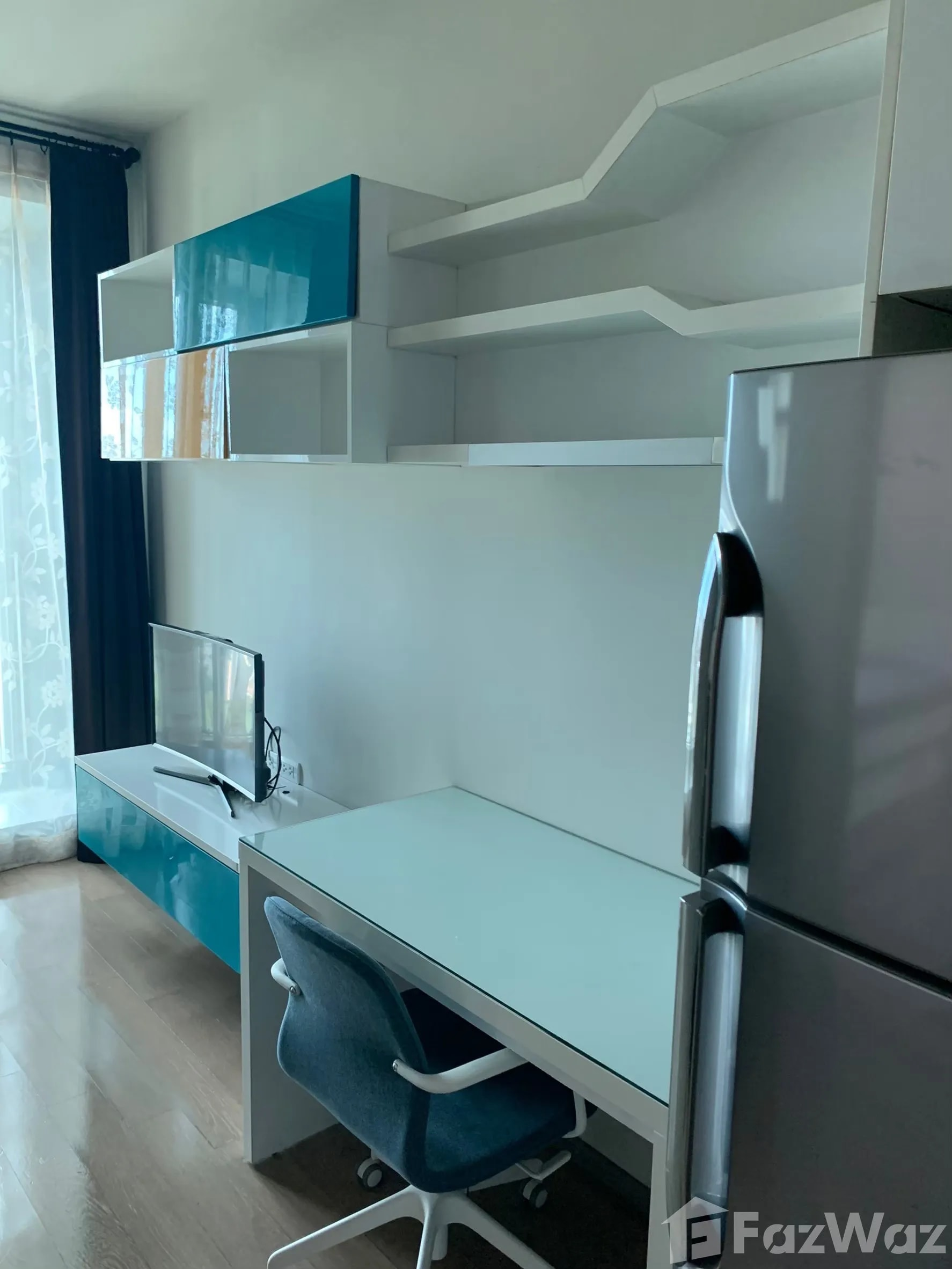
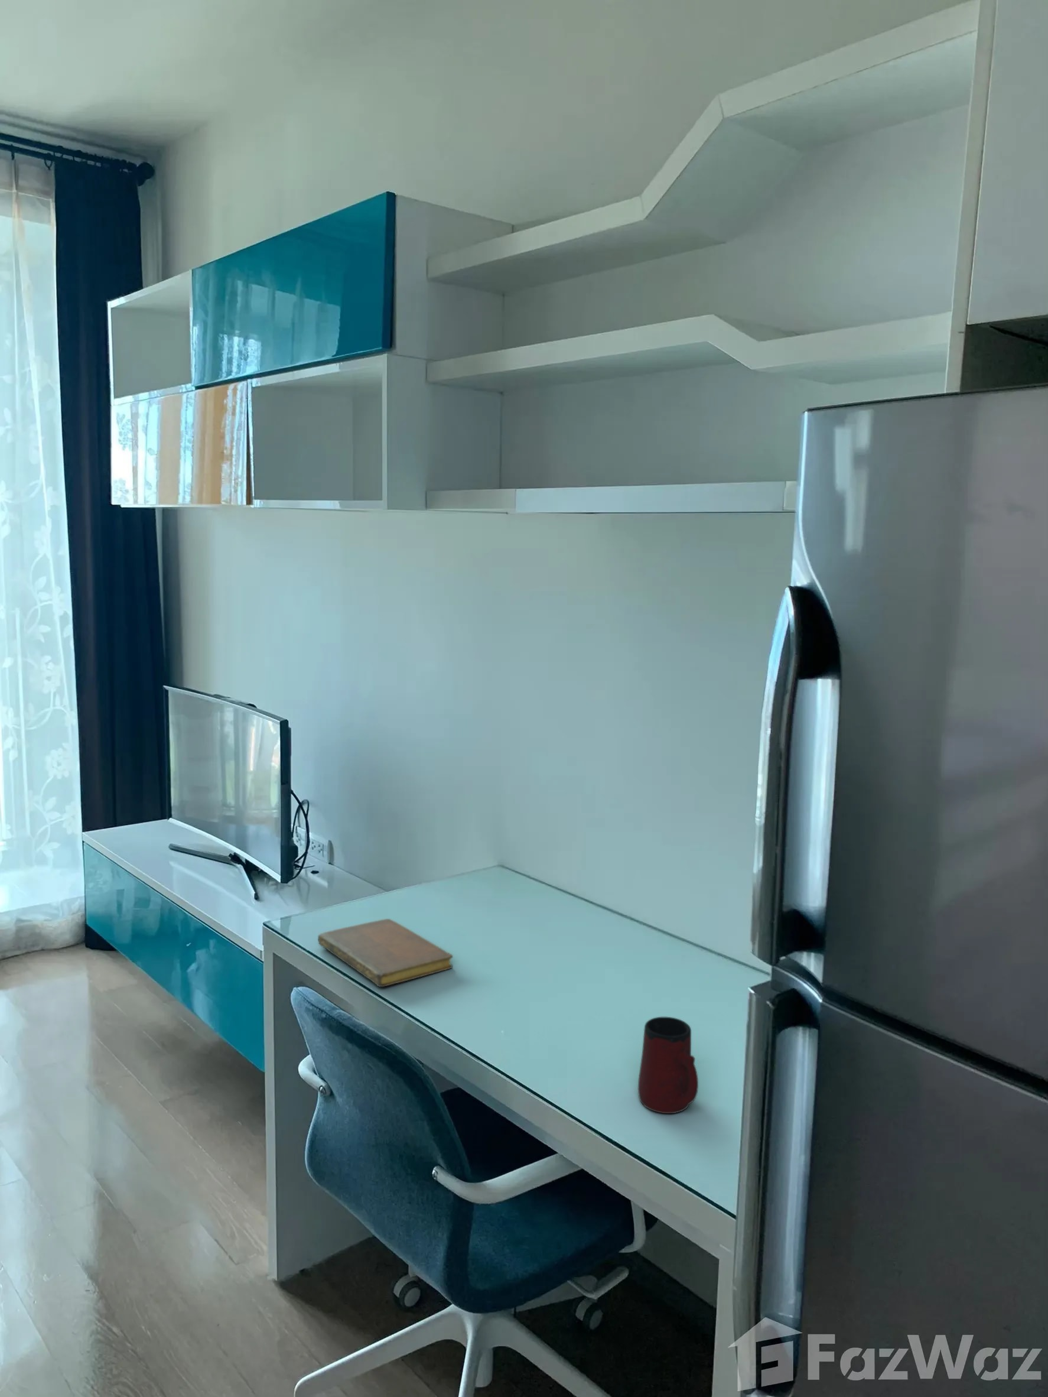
+ notebook [317,918,454,987]
+ mug [637,1016,699,1114]
